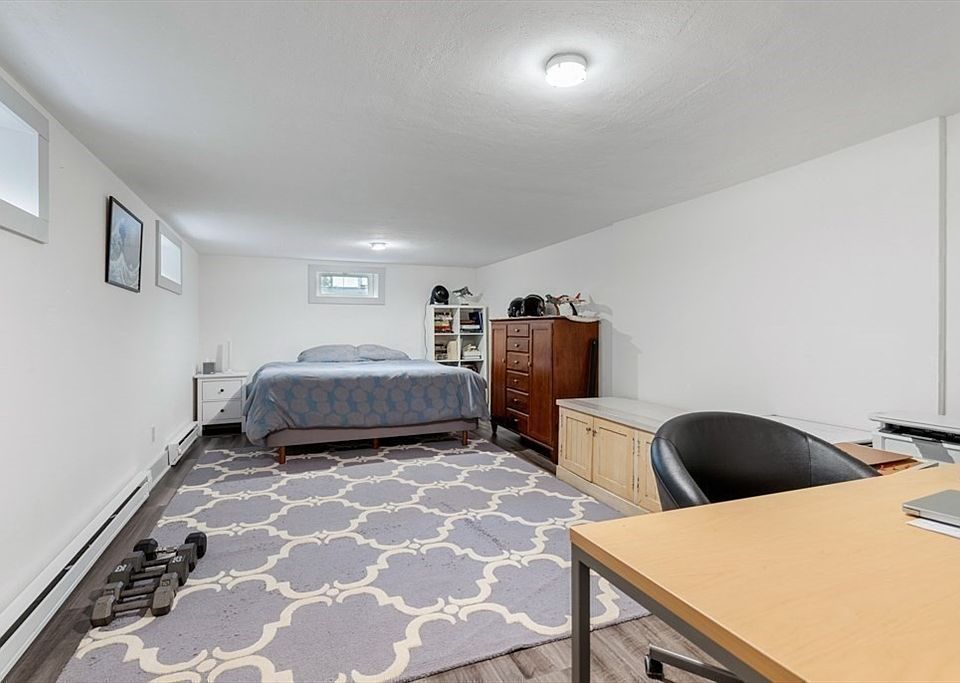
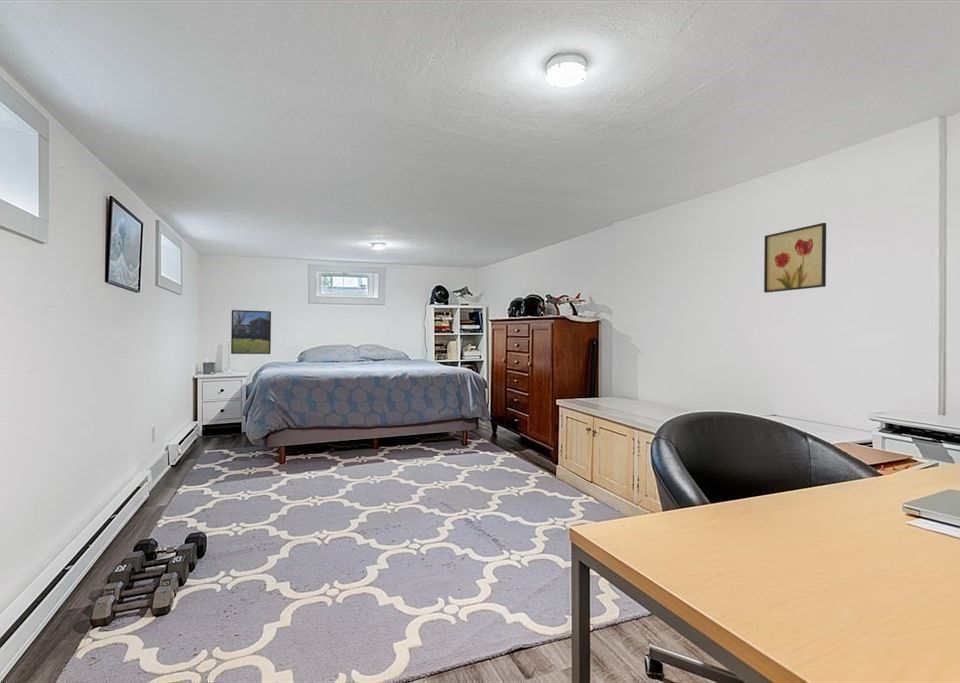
+ wall art [763,222,827,294]
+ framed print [230,309,272,355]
